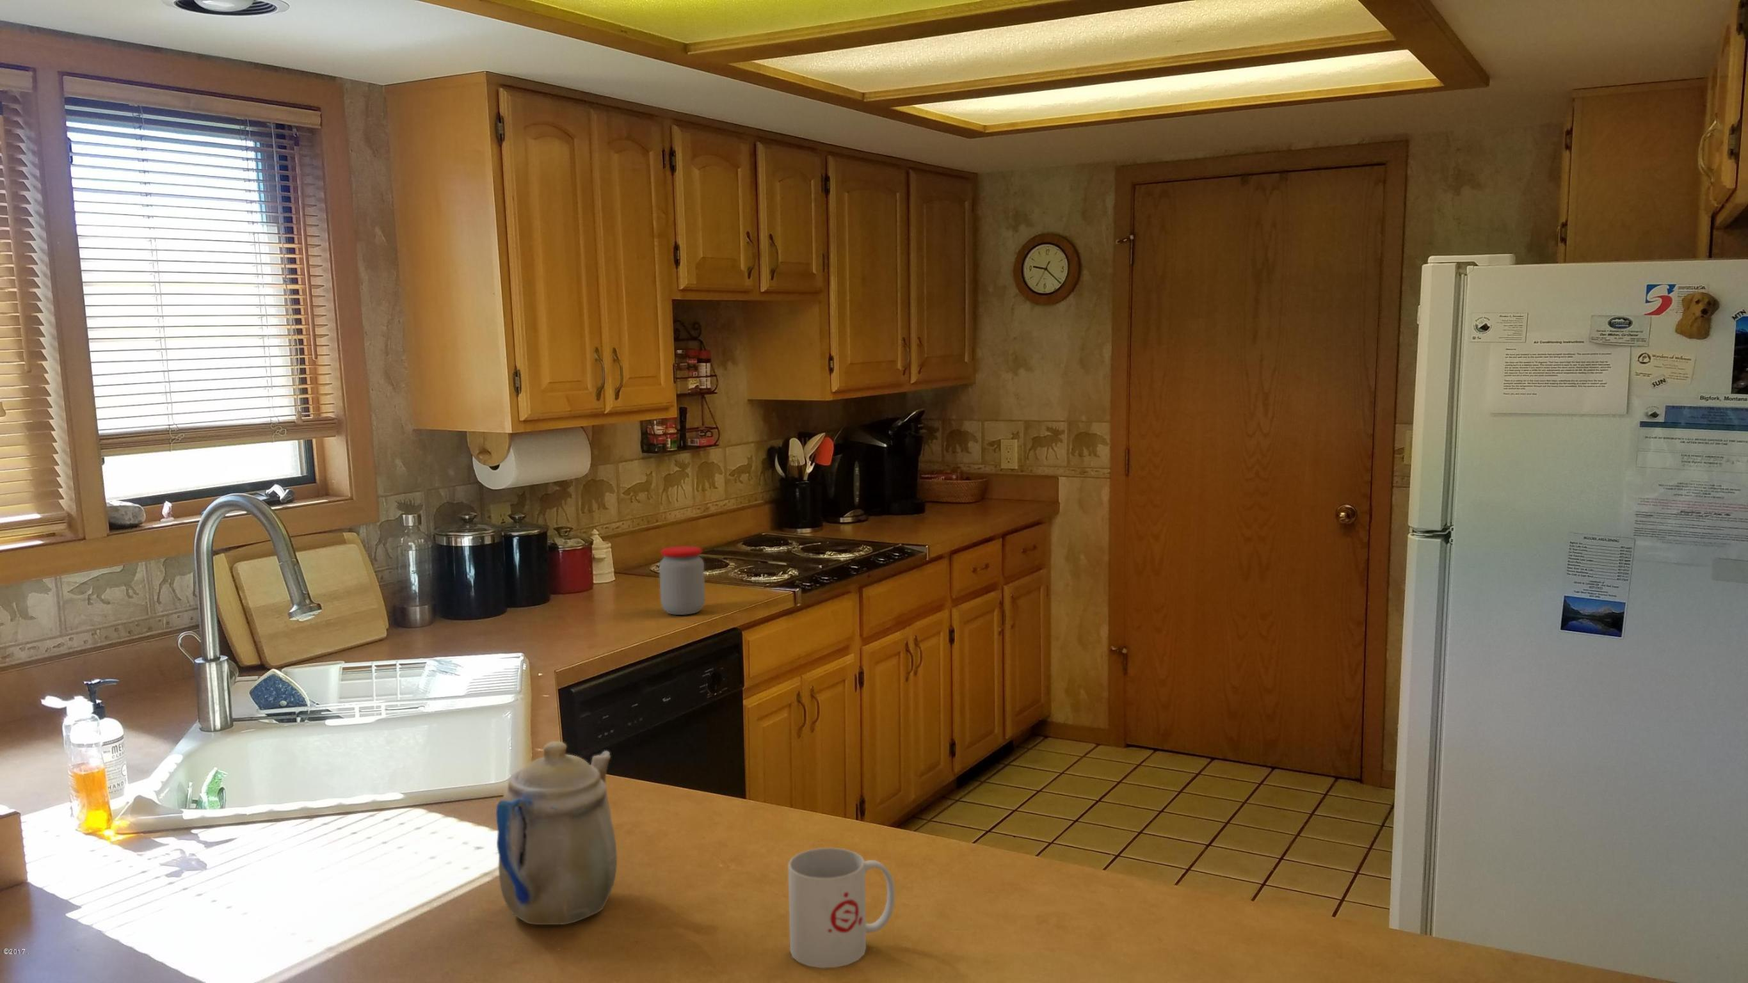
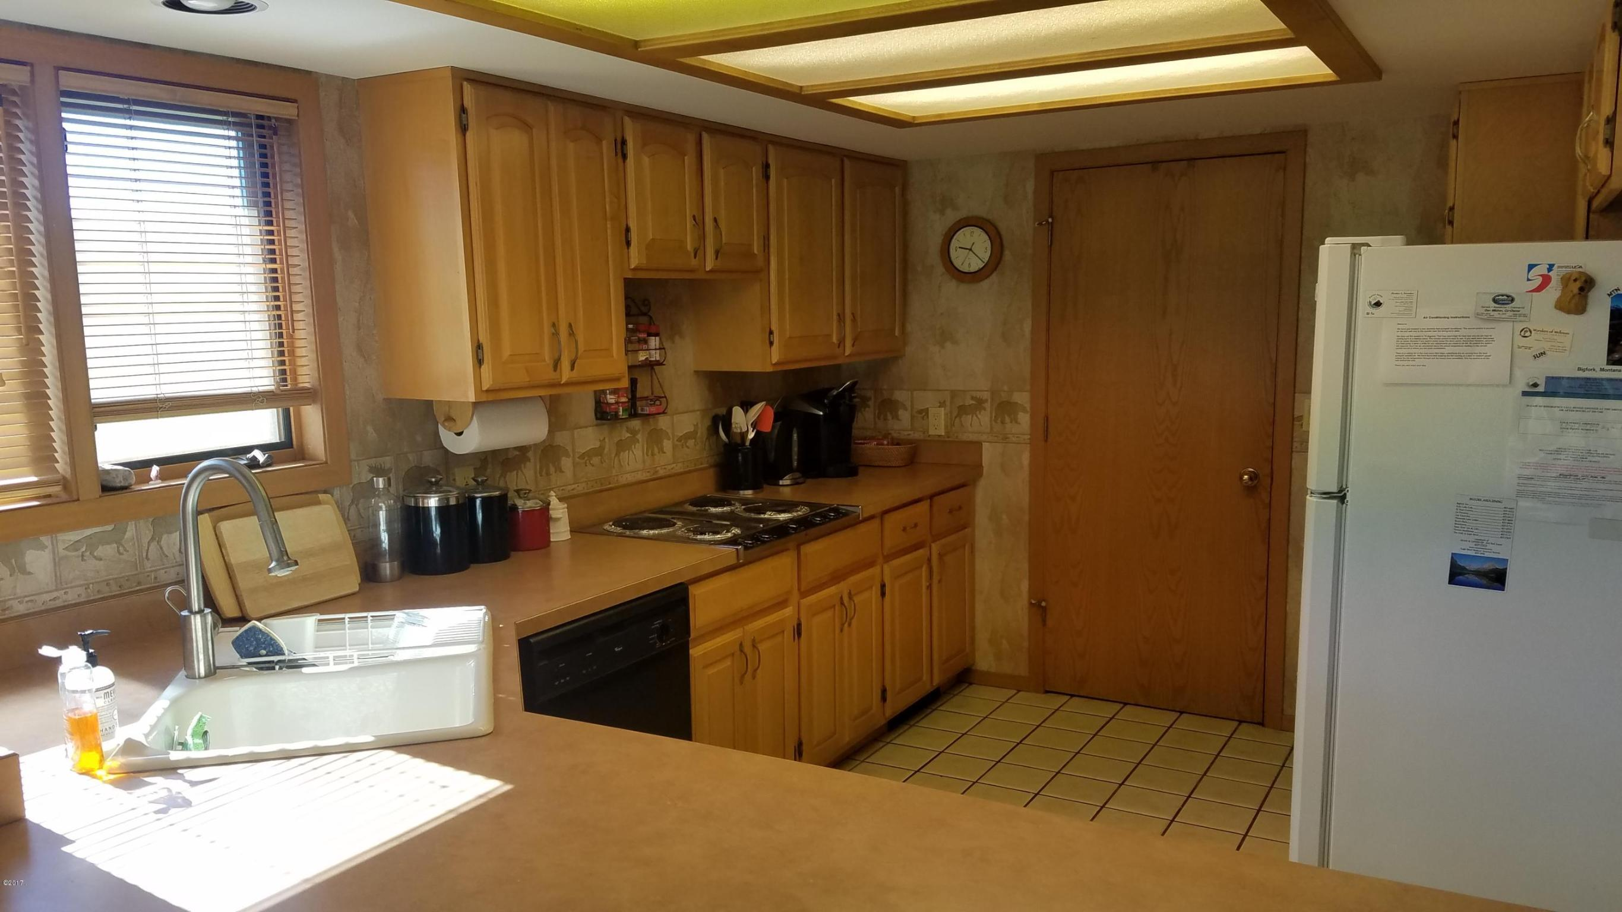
- mug [788,847,896,969]
- jar [659,545,706,616]
- teapot [496,741,617,925]
